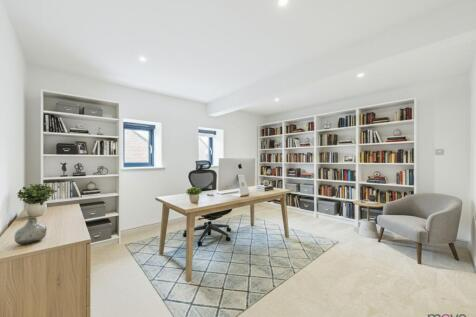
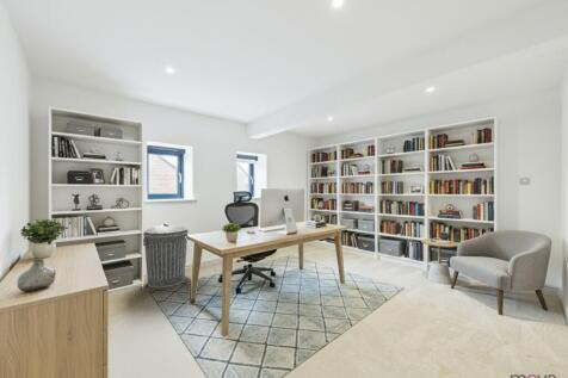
+ trash can [142,222,189,289]
